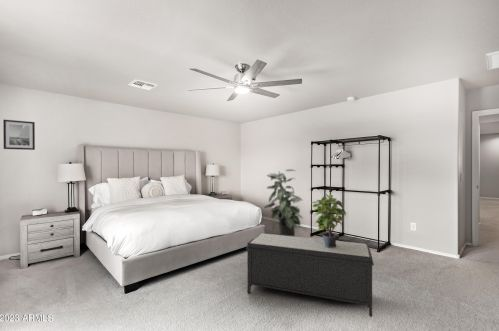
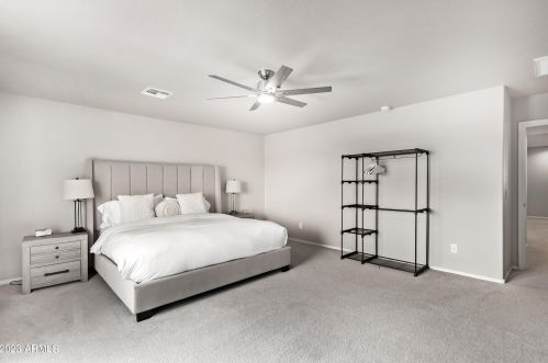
- wall art [2,118,36,151]
- indoor plant [263,168,304,237]
- potted plant [311,192,347,248]
- bench [245,233,375,318]
